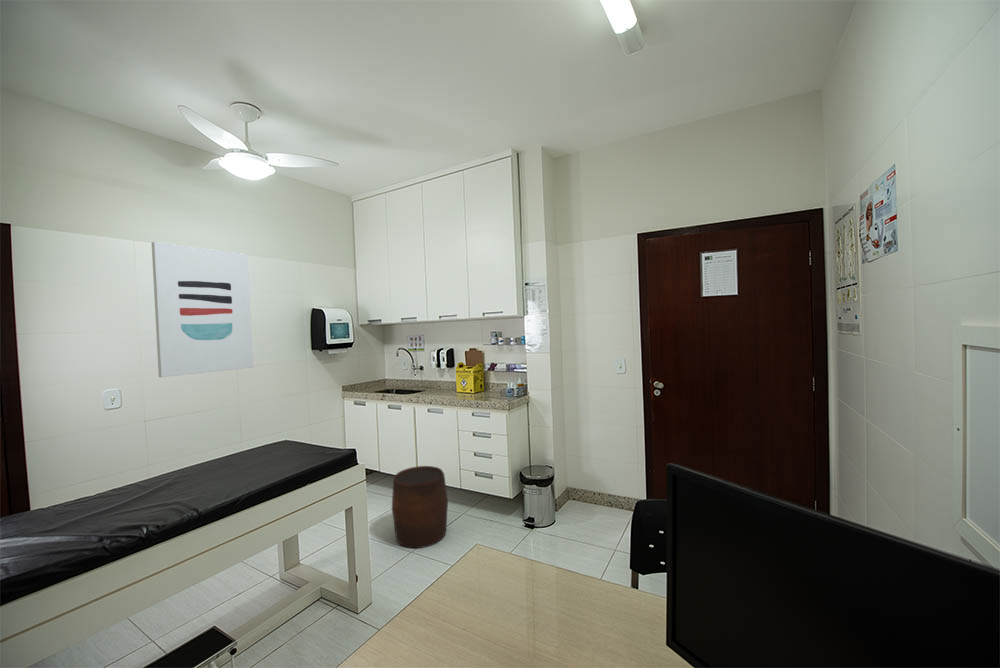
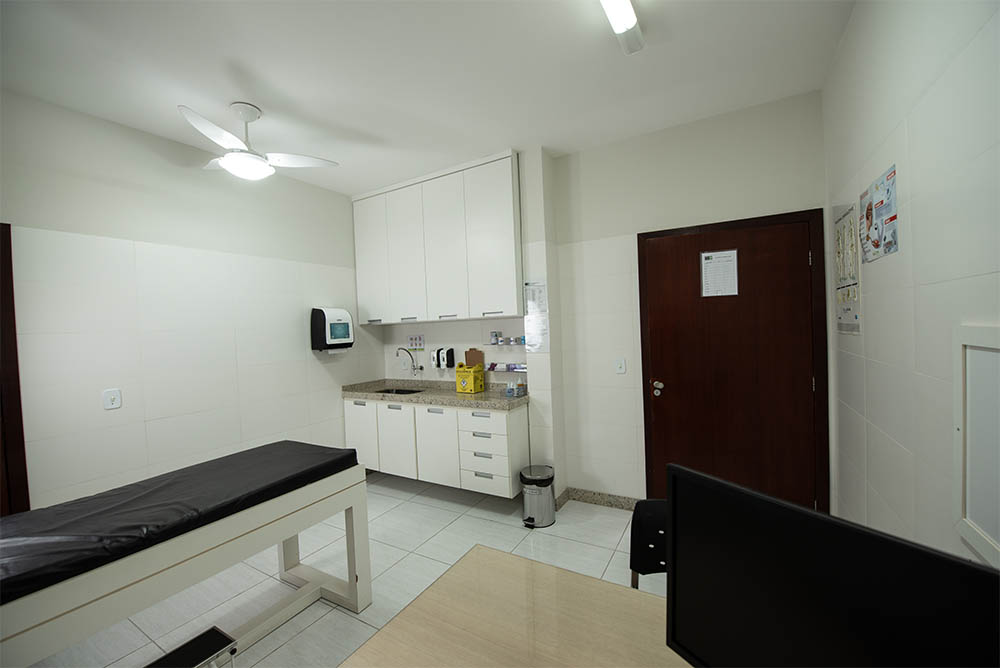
- stool [391,465,449,549]
- wall art [151,241,254,378]
